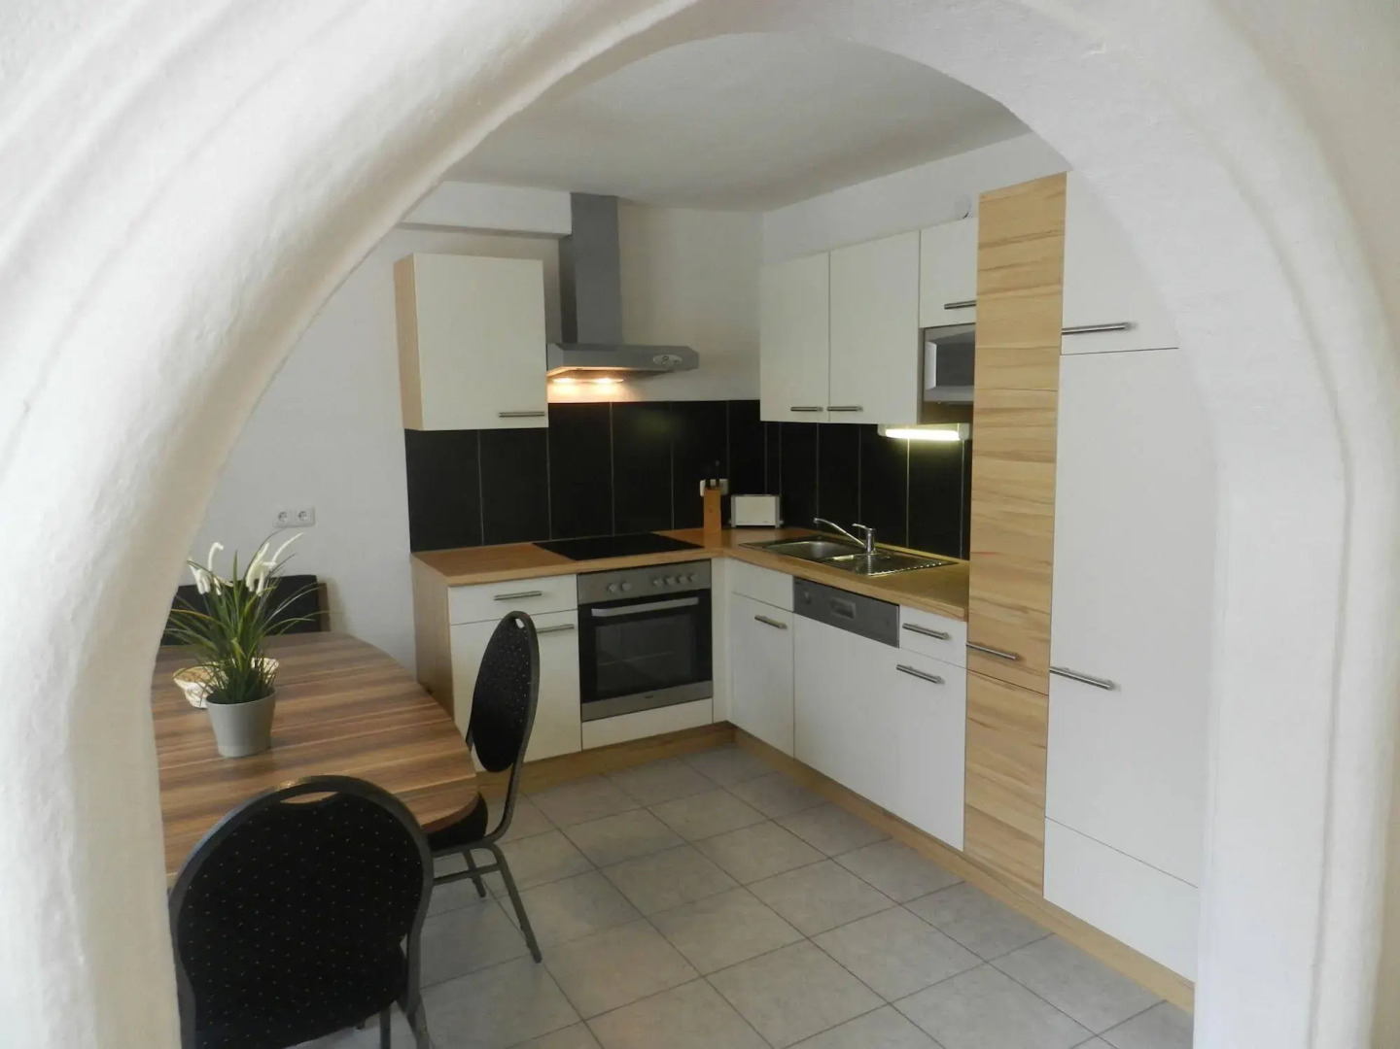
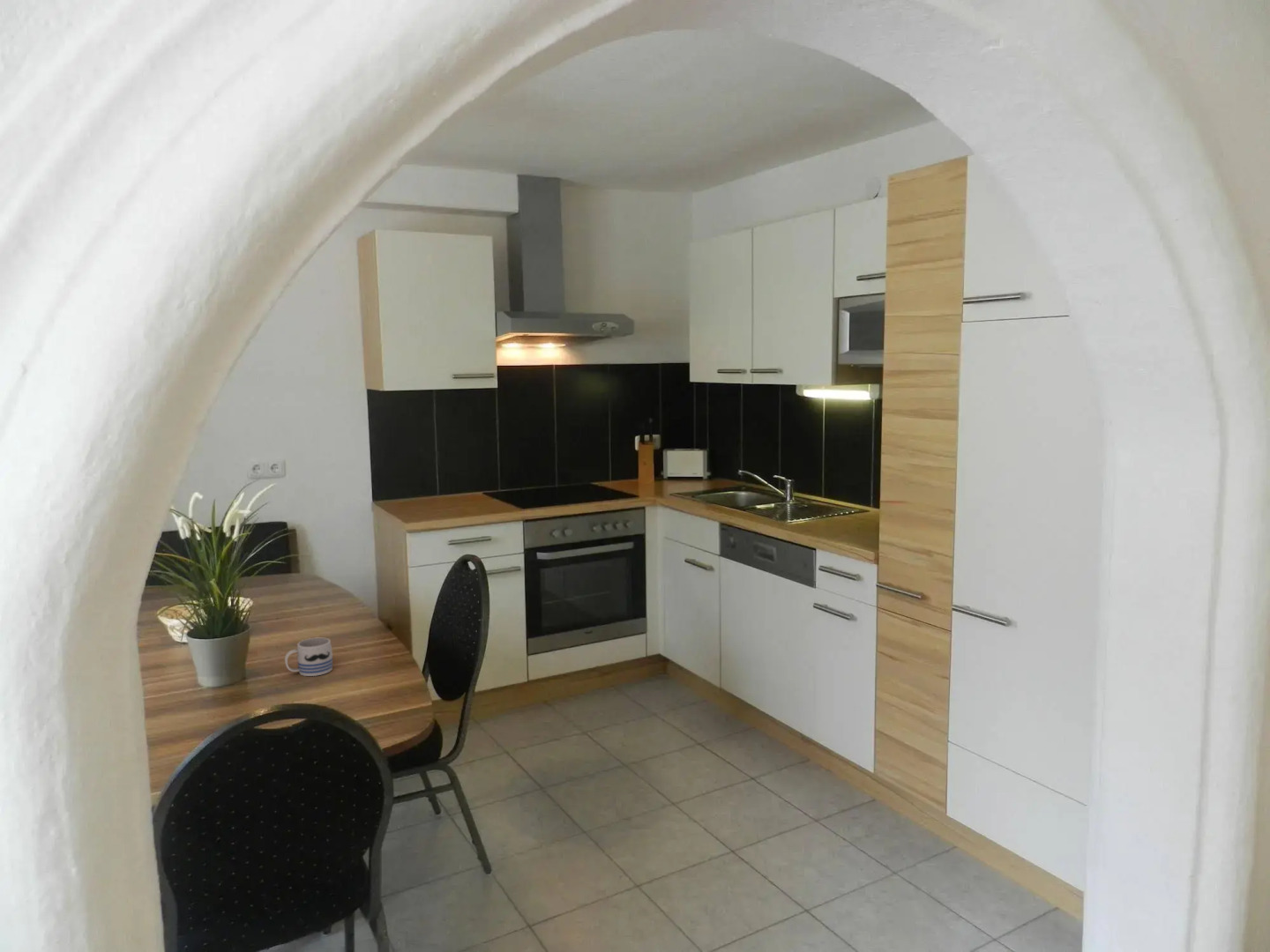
+ mug [284,637,333,677]
